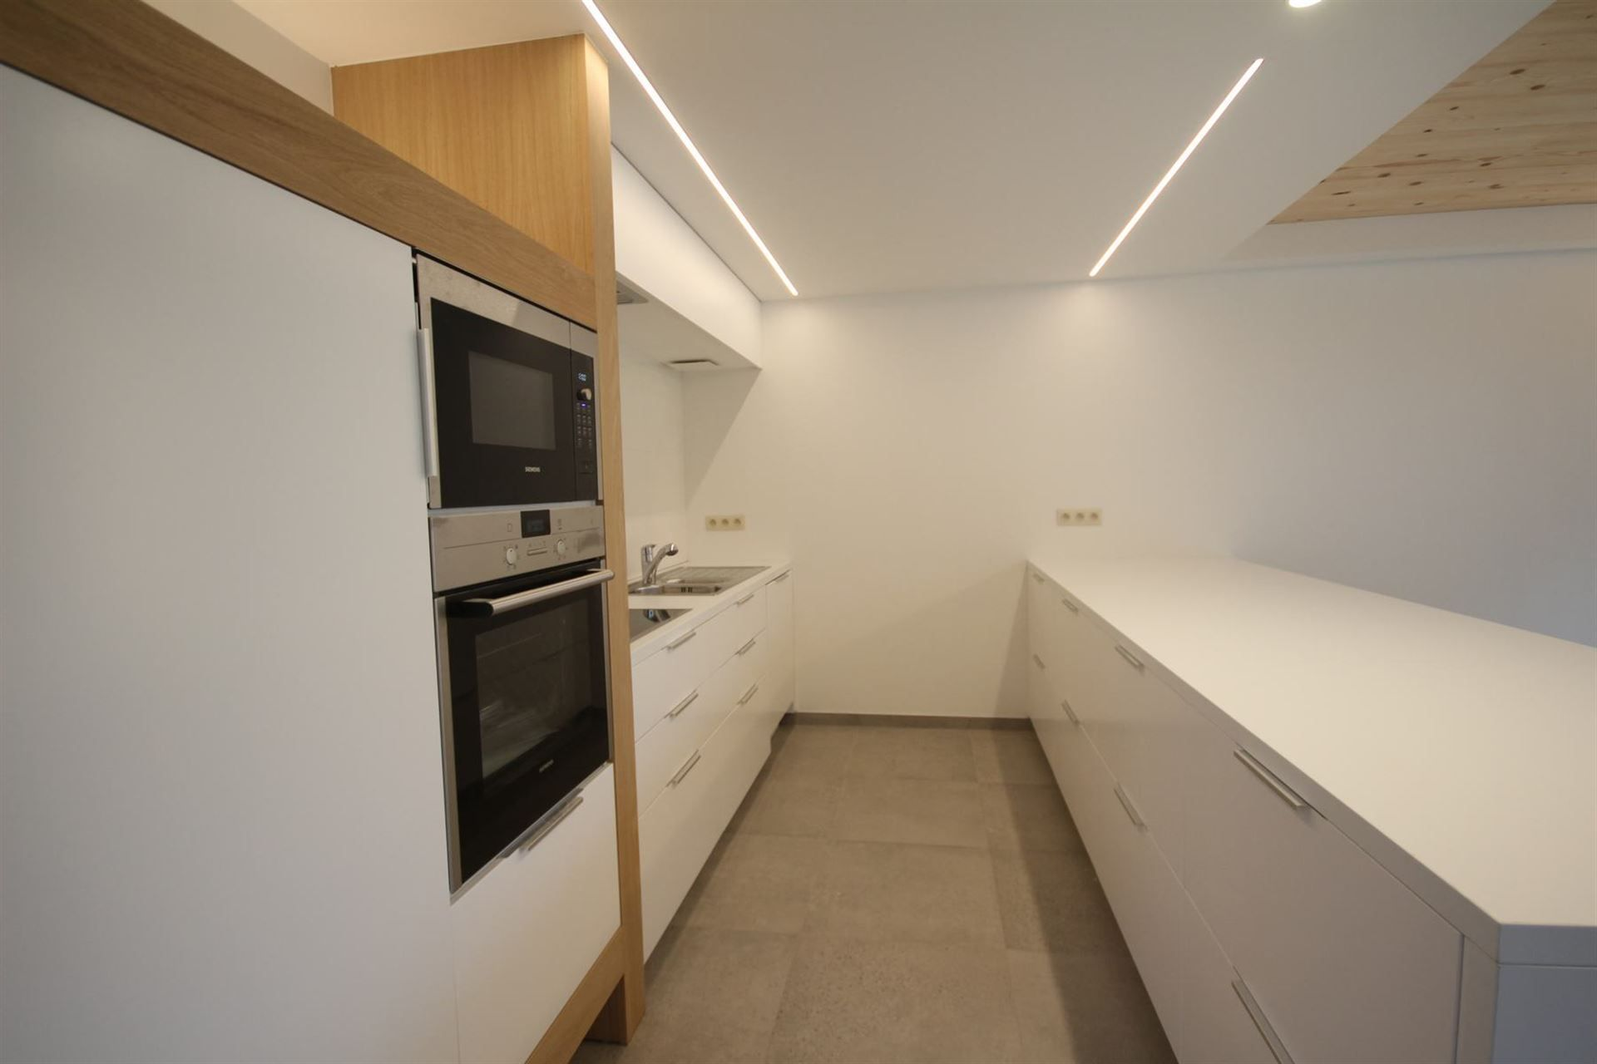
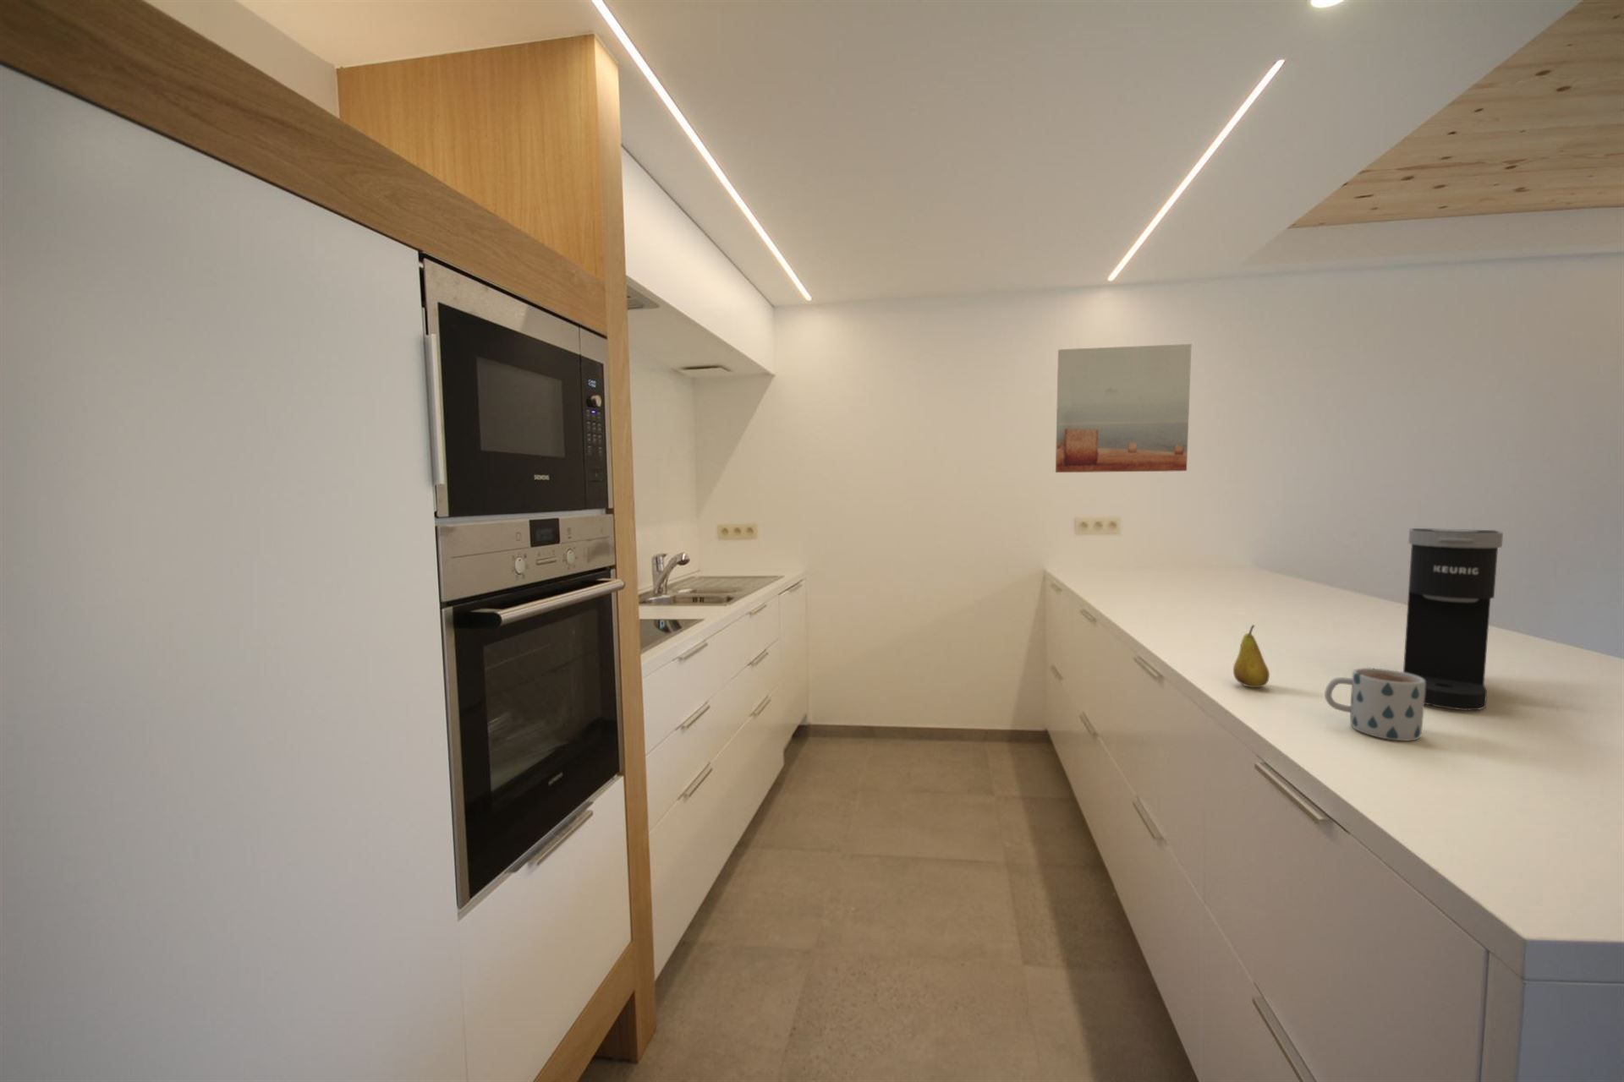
+ coffee maker [1403,528,1504,711]
+ mug [1324,667,1426,741]
+ fruit [1232,624,1270,688]
+ wall art [1055,343,1193,473]
